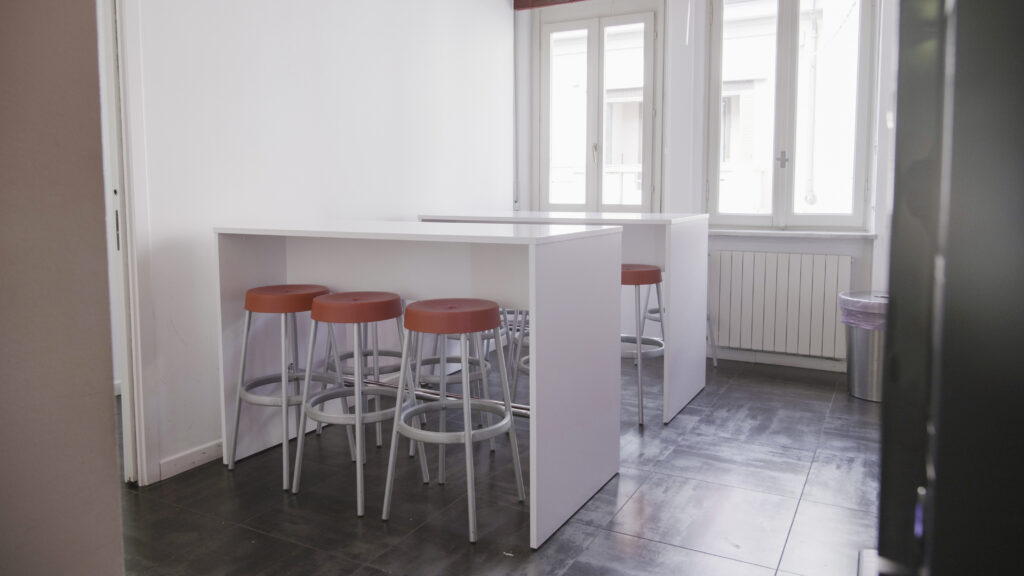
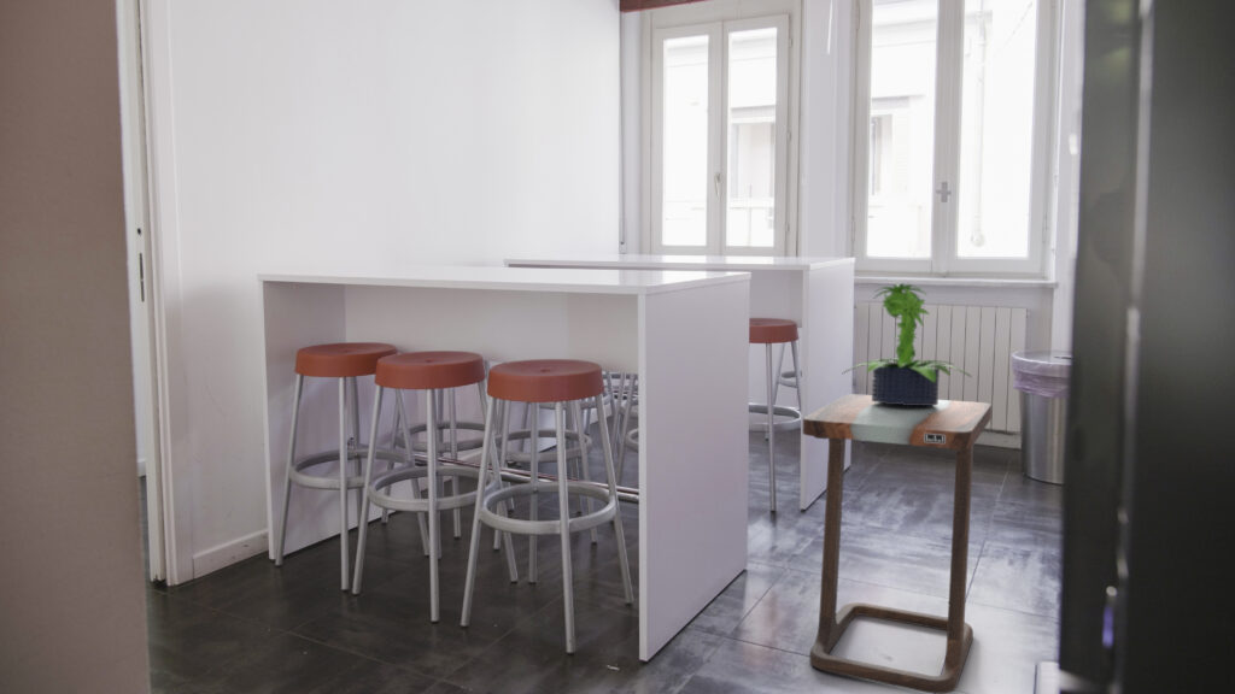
+ potted plant [842,282,973,405]
+ side table [802,393,993,694]
